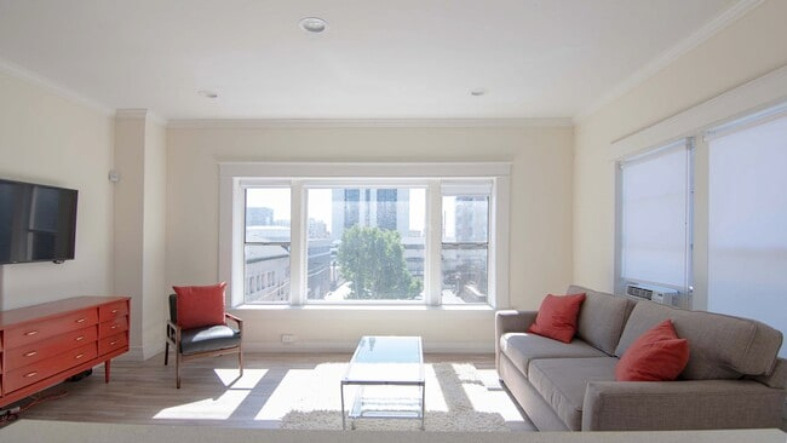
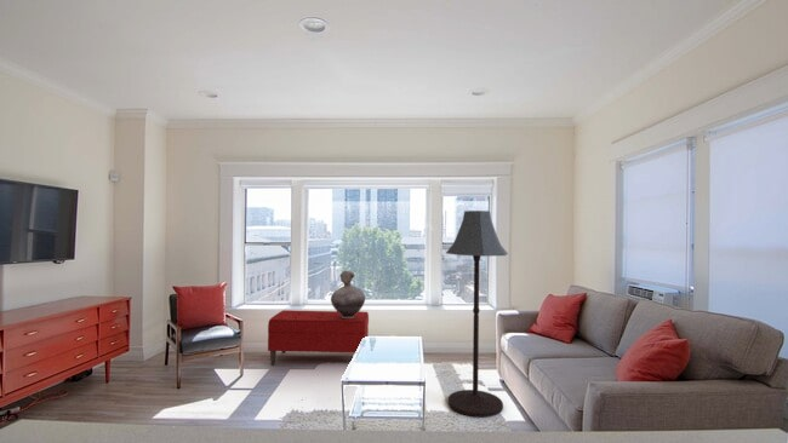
+ floor lamp [445,209,509,419]
+ bench [267,309,370,366]
+ vessel [330,270,366,318]
